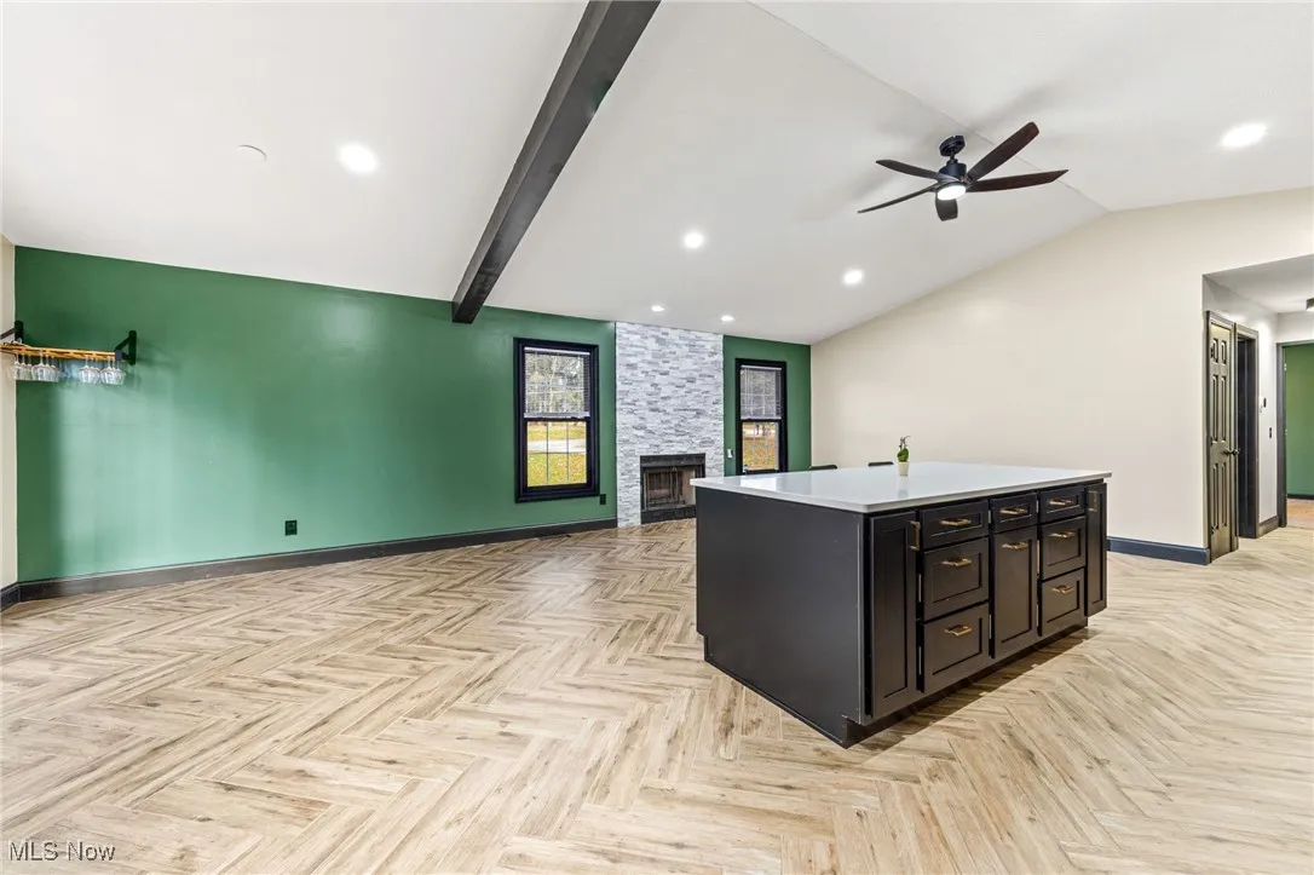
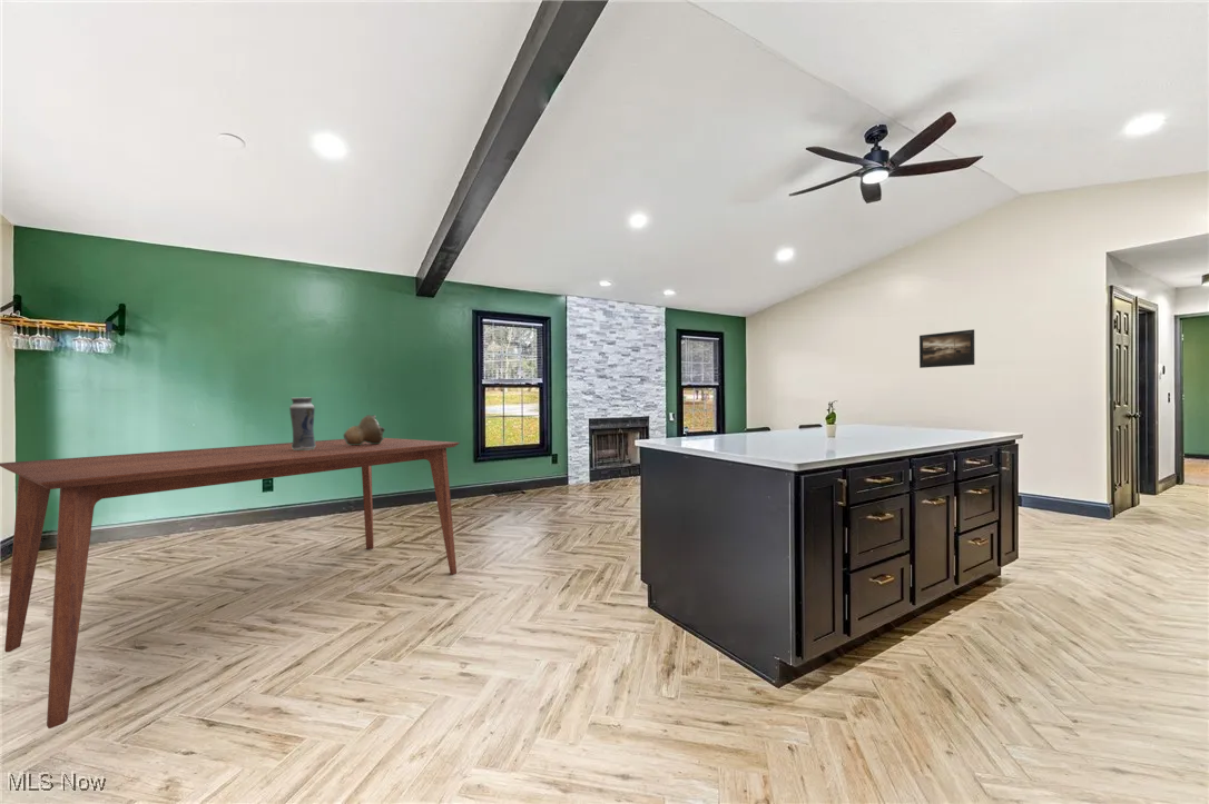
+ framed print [918,328,975,369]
+ vase [288,396,316,450]
+ decorative bowl [343,414,386,445]
+ dining table [0,437,461,729]
